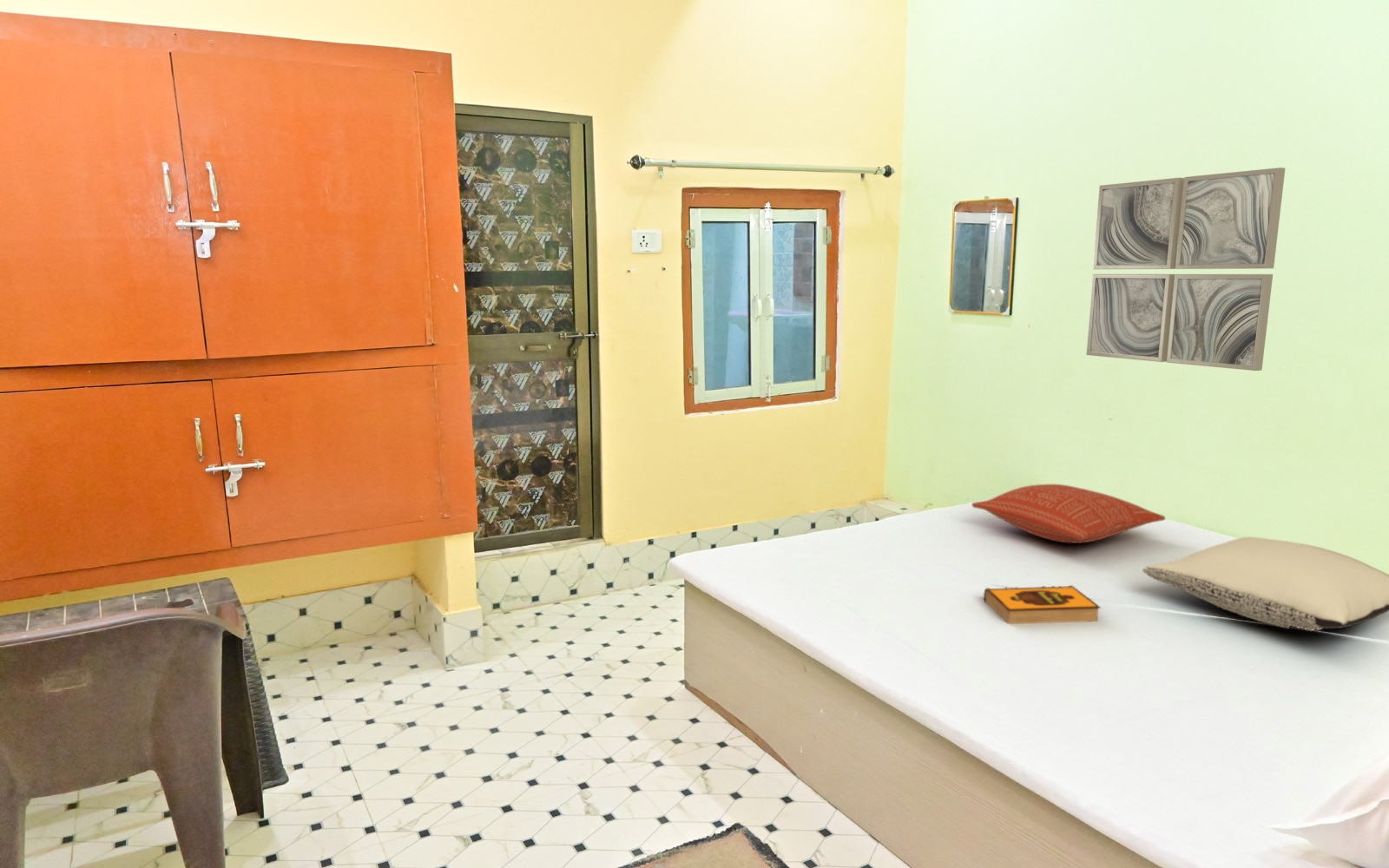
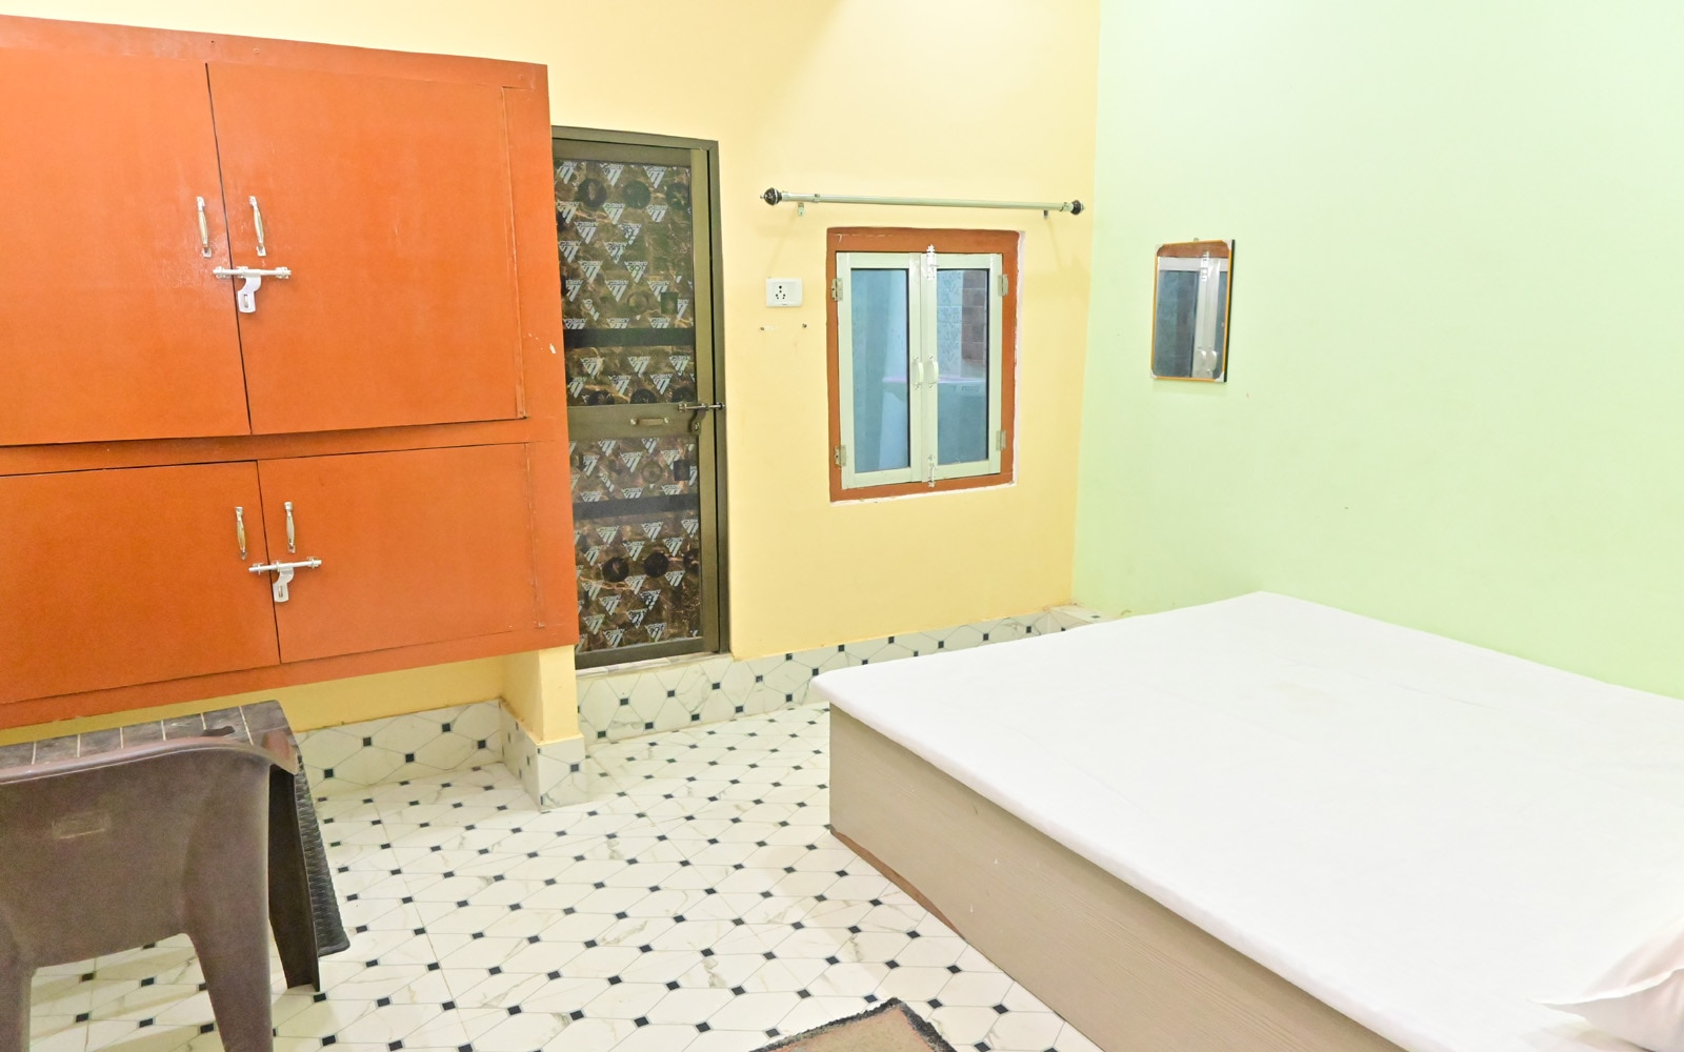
- pillow [971,483,1167,544]
- hardback book [983,584,1102,625]
- wall art [1085,167,1286,372]
- pillow [1142,536,1389,632]
